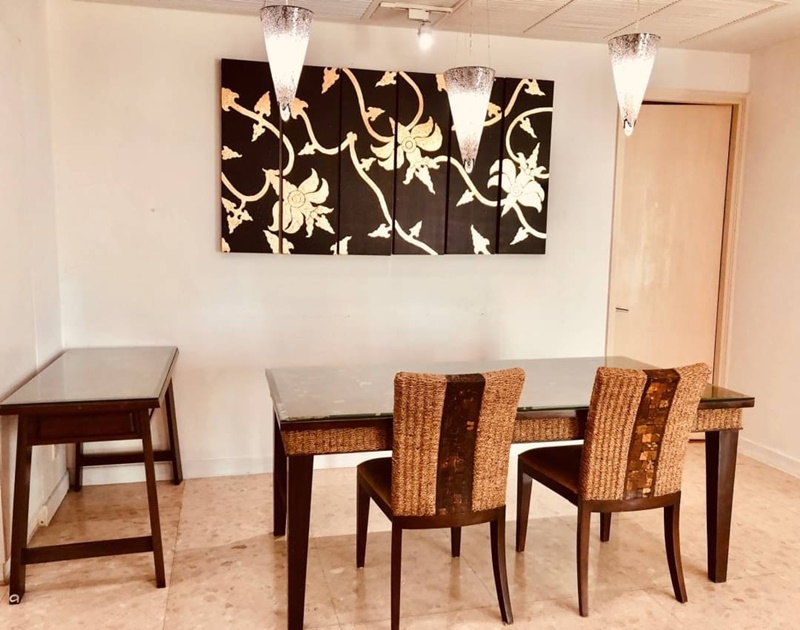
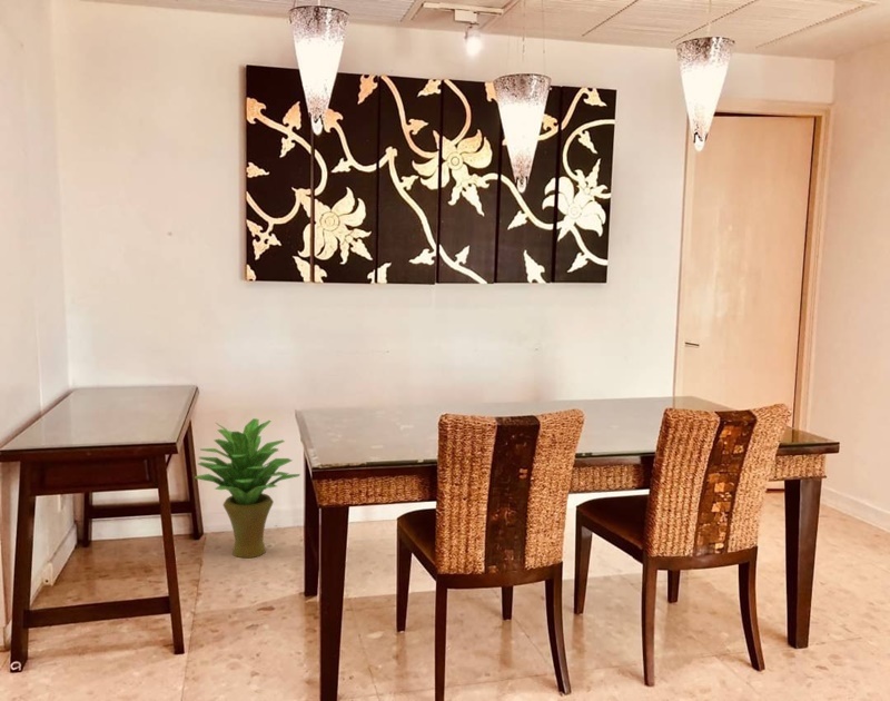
+ potted plant [194,417,301,559]
